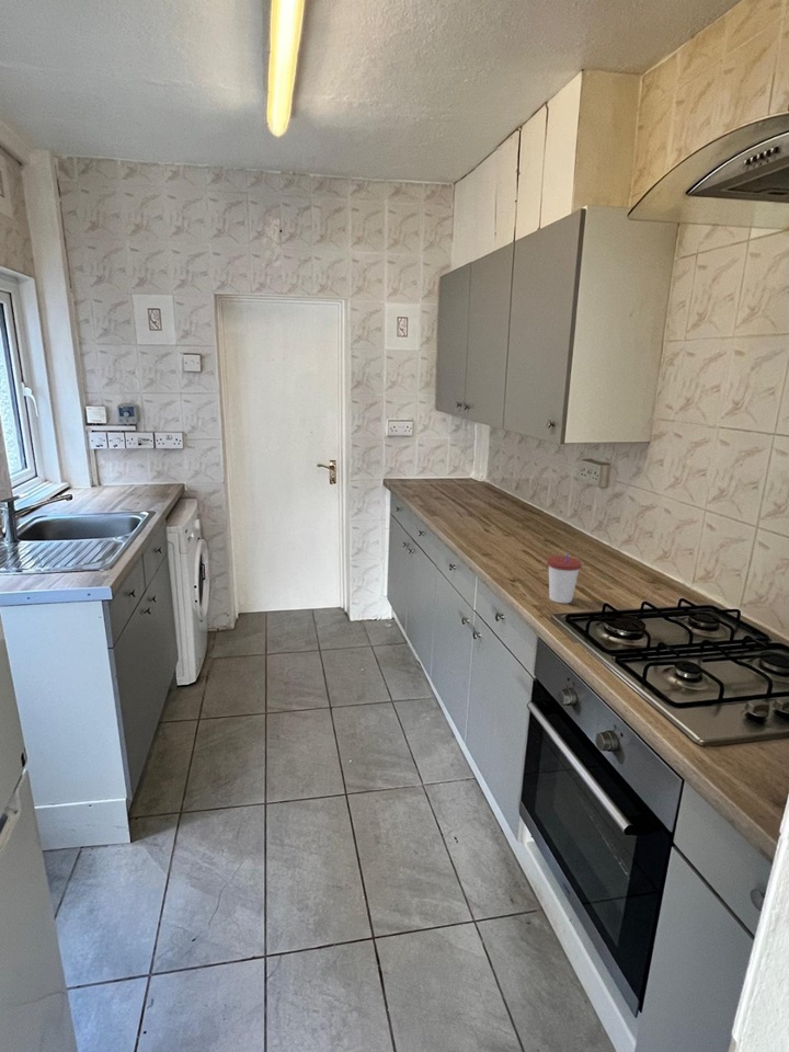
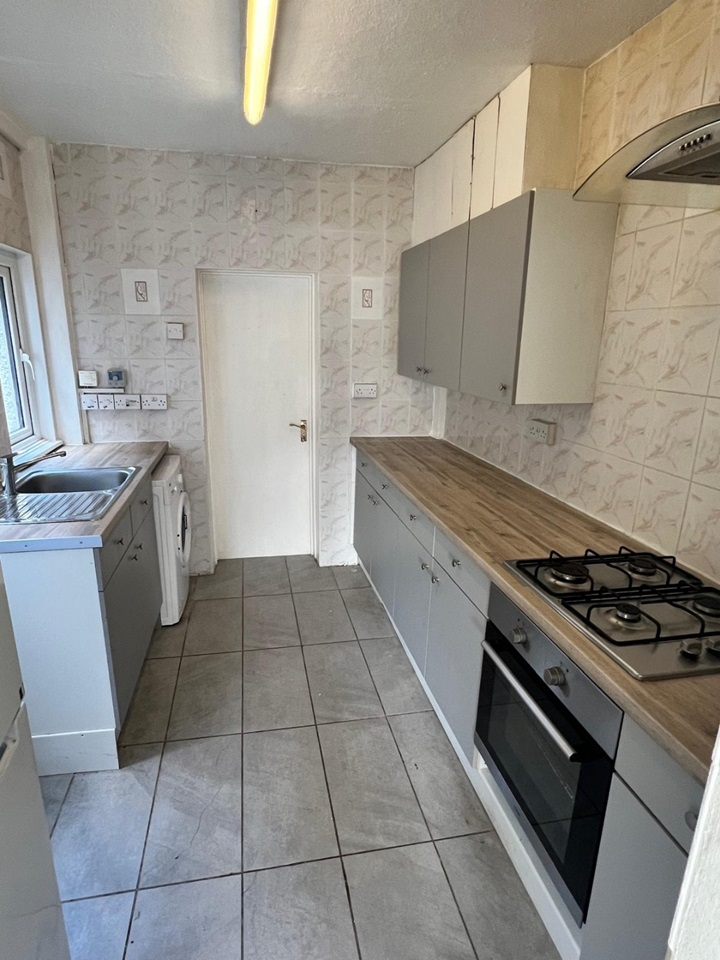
- cup [546,552,583,604]
